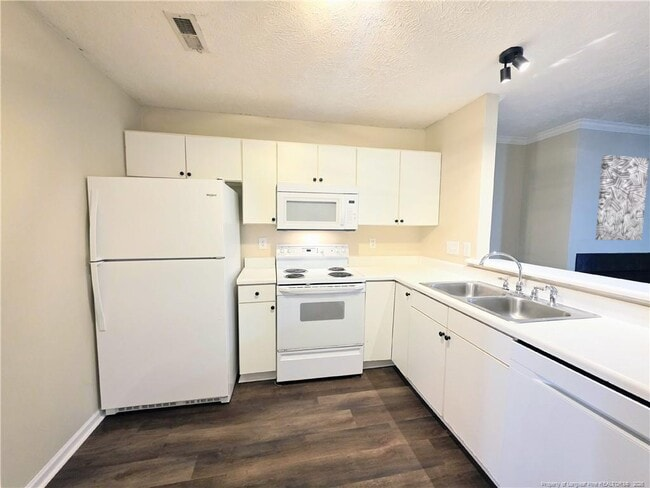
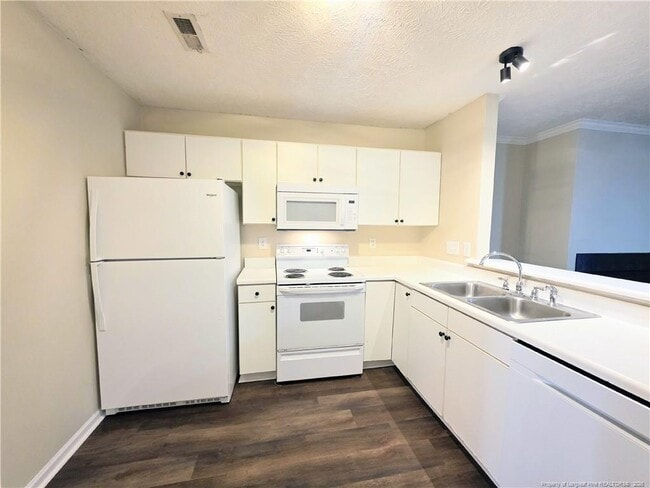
- wall art [595,154,650,241]
